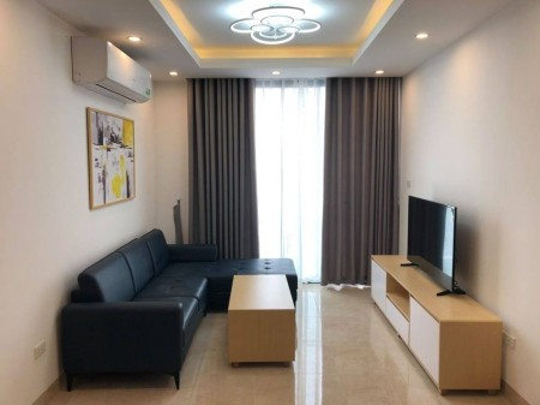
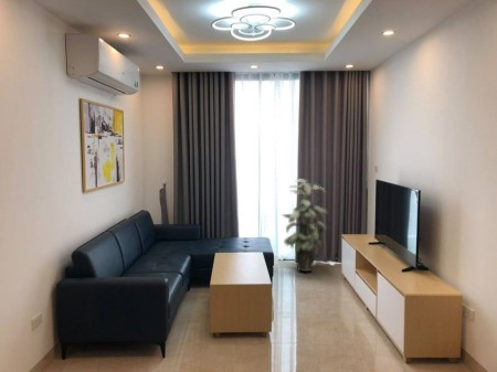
+ indoor plant [281,179,329,273]
